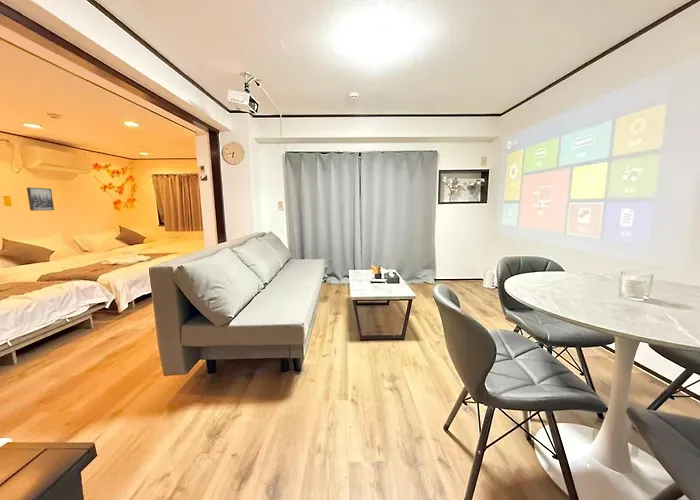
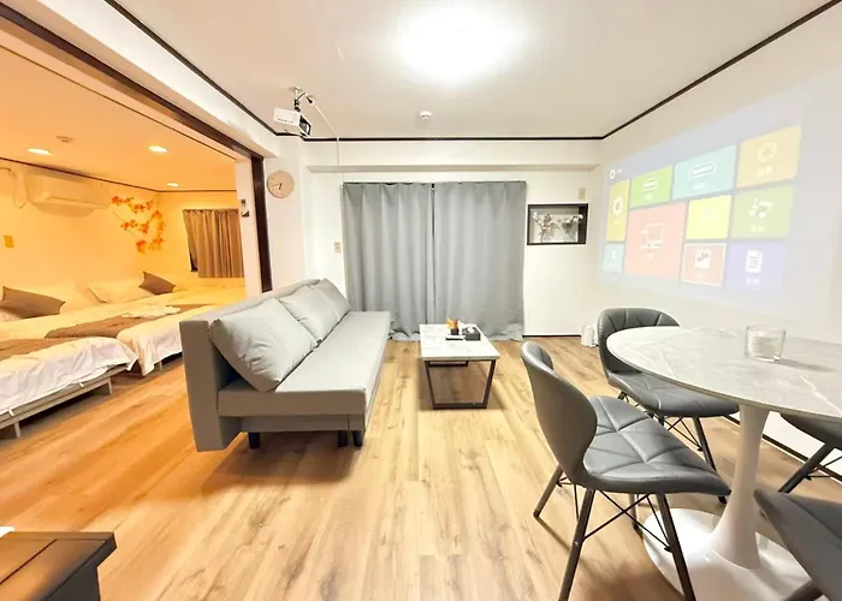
- wall art [26,187,55,212]
